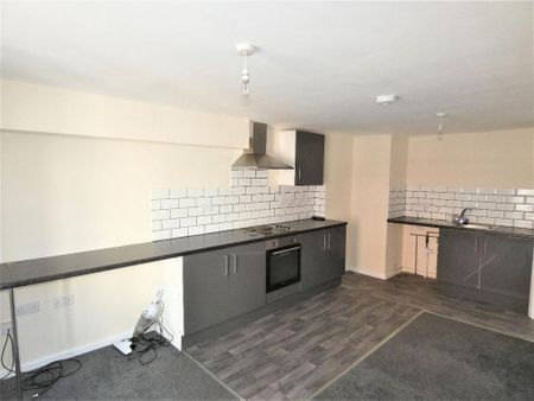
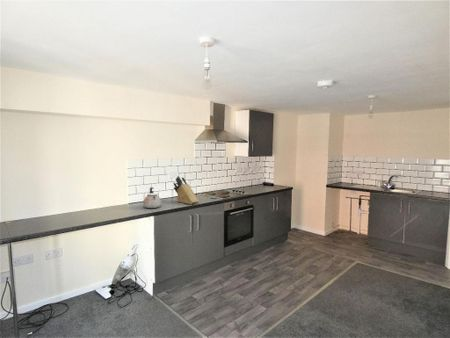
+ knife block [173,175,200,205]
+ kettle [142,187,162,209]
